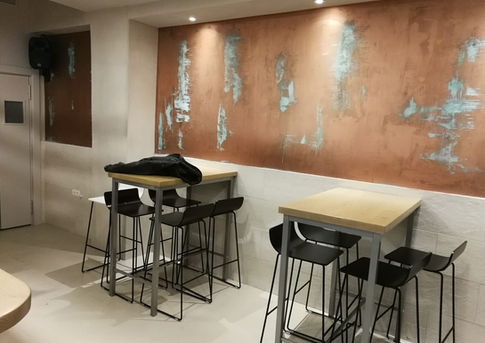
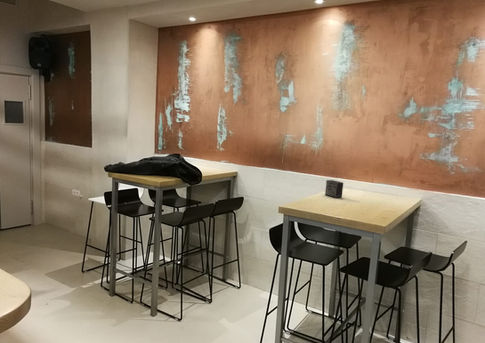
+ small box [324,179,344,199]
